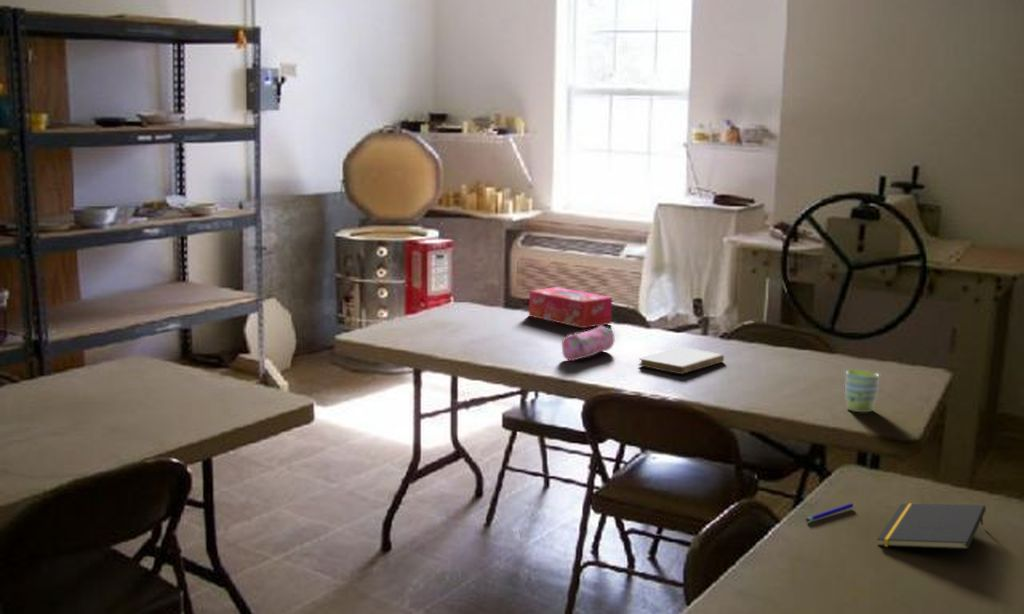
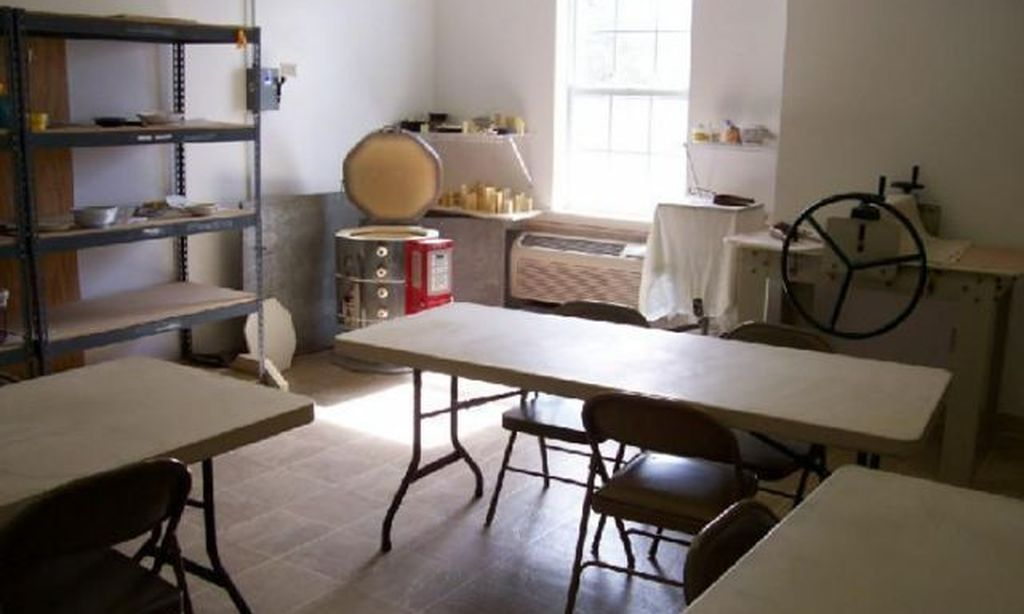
- notebook [637,346,725,375]
- mug [844,368,880,413]
- pencil case [561,325,615,362]
- tissue box [528,286,613,329]
- notepad [876,502,987,550]
- pen [805,502,854,523]
